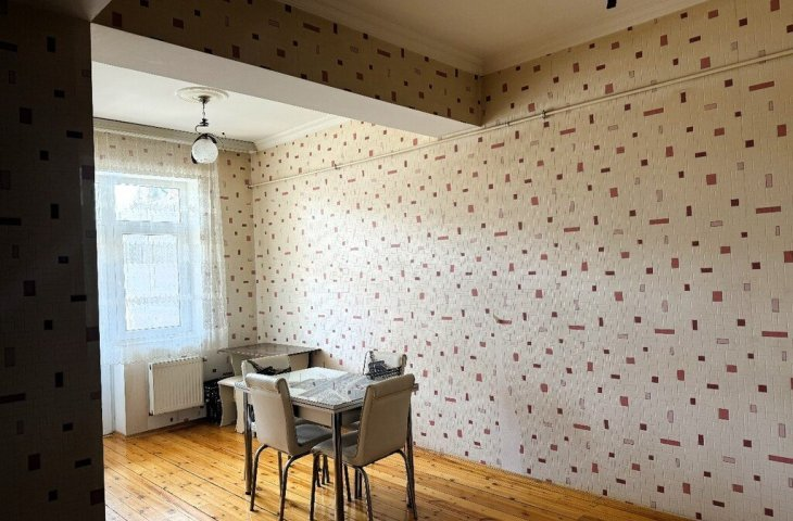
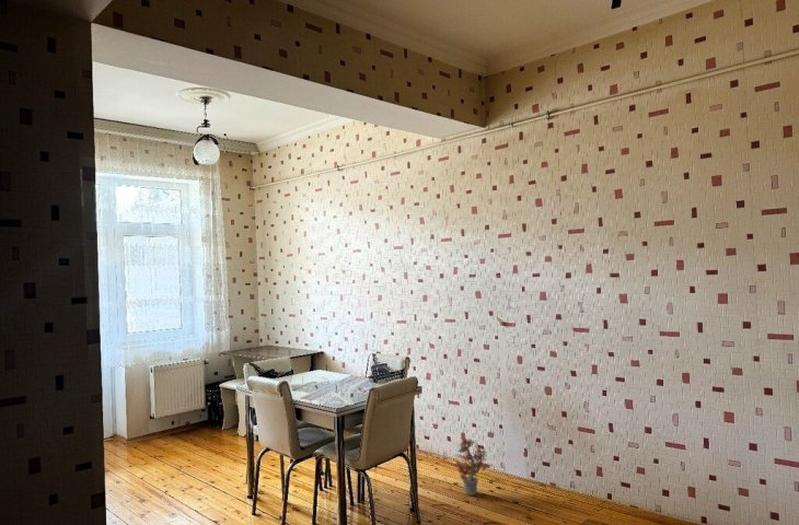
+ potted plant [451,425,493,497]
